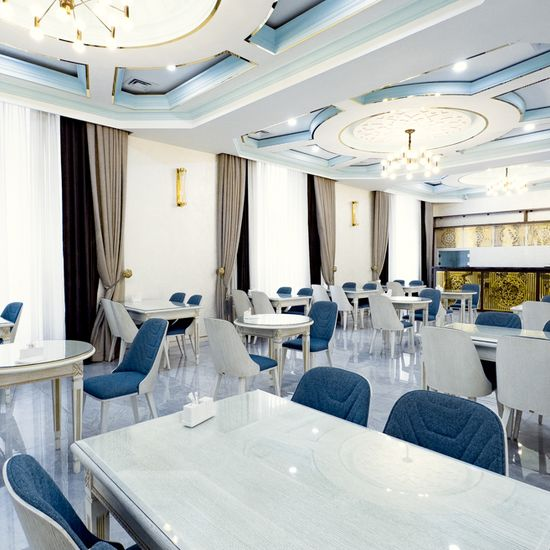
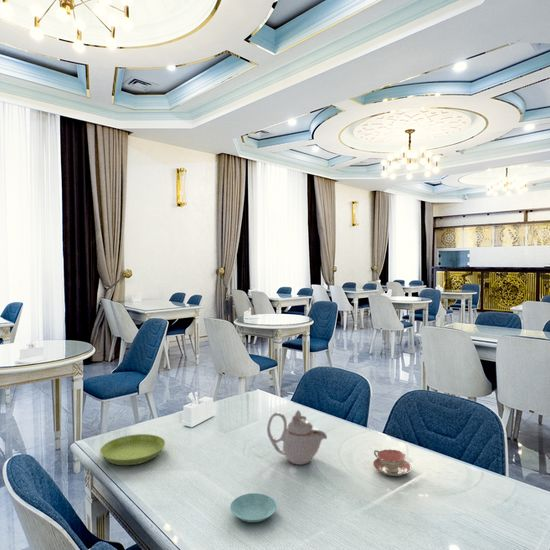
+ saucer [99,433,166,466]
+ saucer [229,492,278,523]
+ teapot [266,409,328,466]
+ teacup [372,448,413,477]
